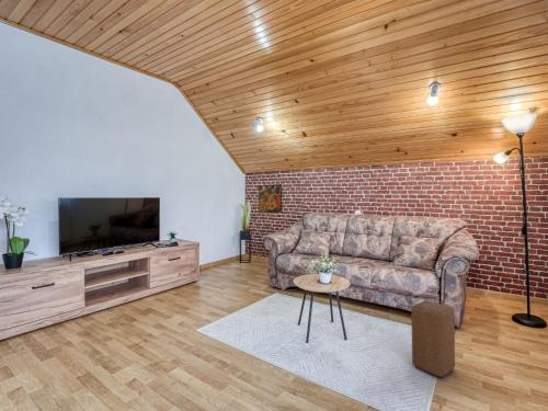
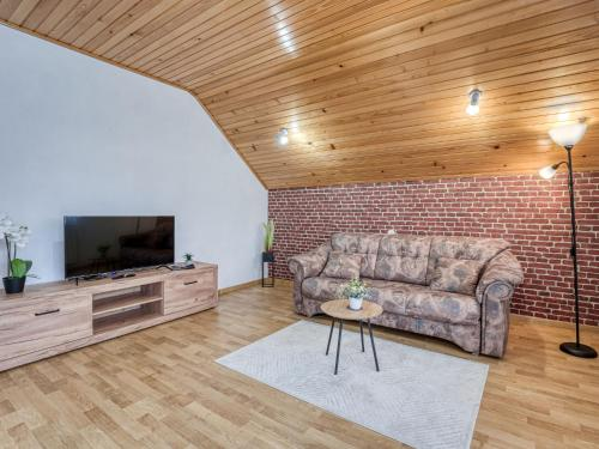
- stool [410,299,456,378]
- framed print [258,183,283,214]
